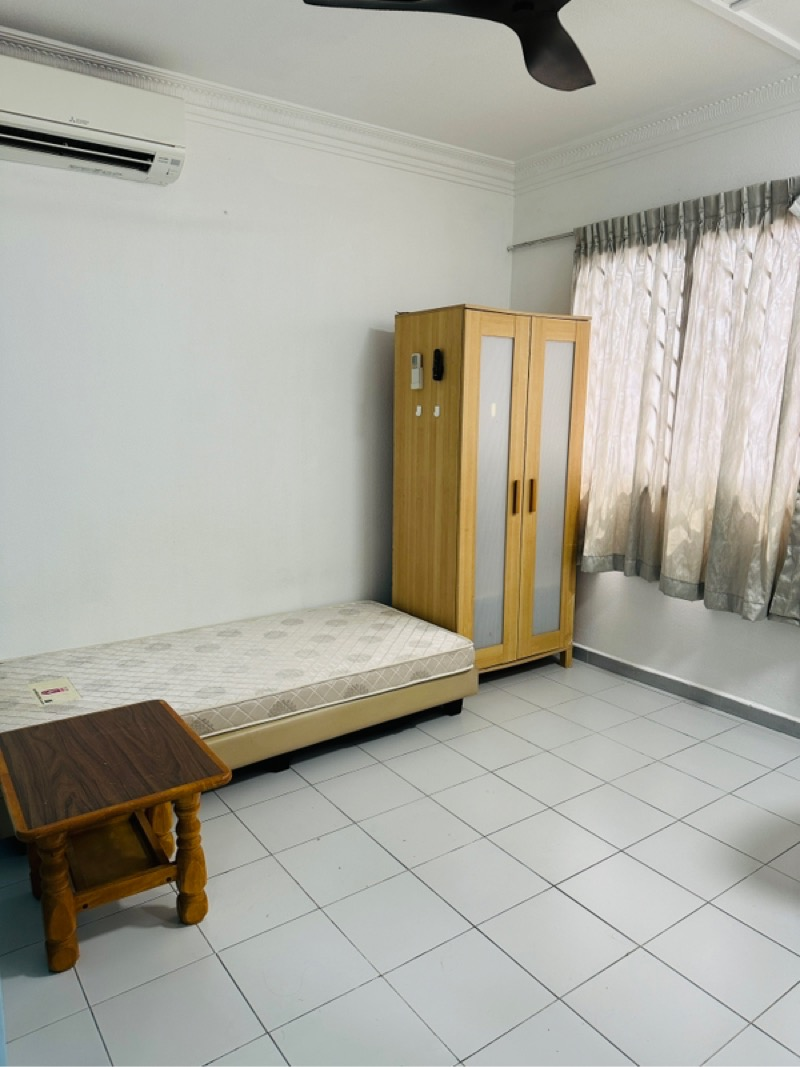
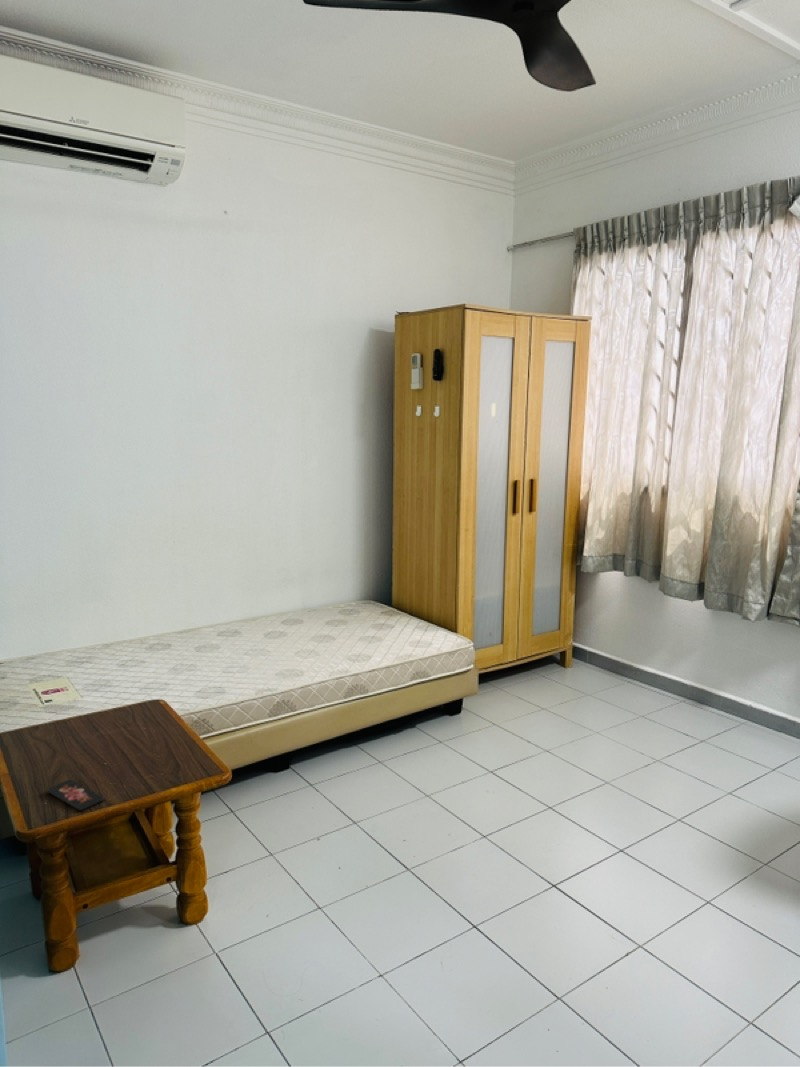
+ smartphone [46,779,105,812]
